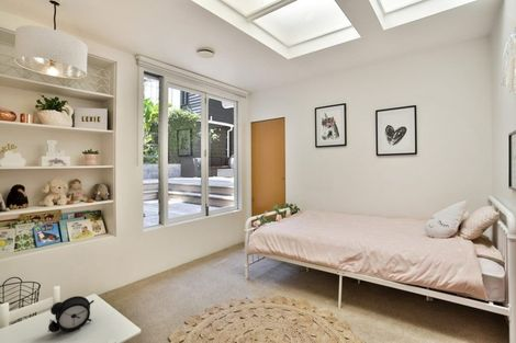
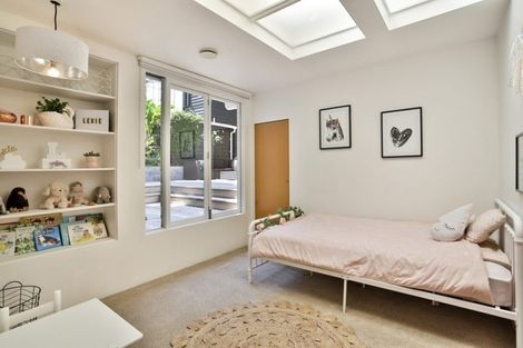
- alarm clock [47,295,96,333]
